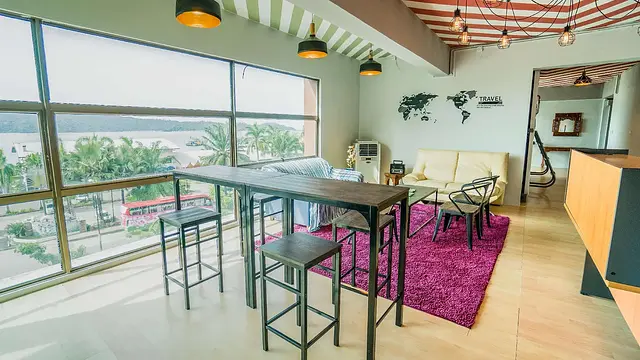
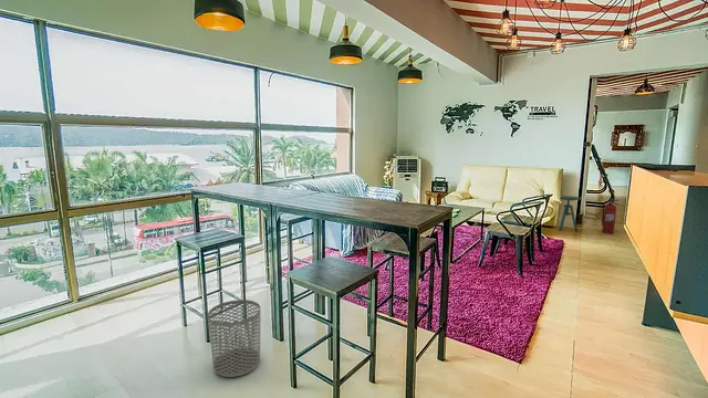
+ waste bin [207,298,262,378]
+ side table [558,195,582,232]
+ fire extinguisher [601,199,620,234]
